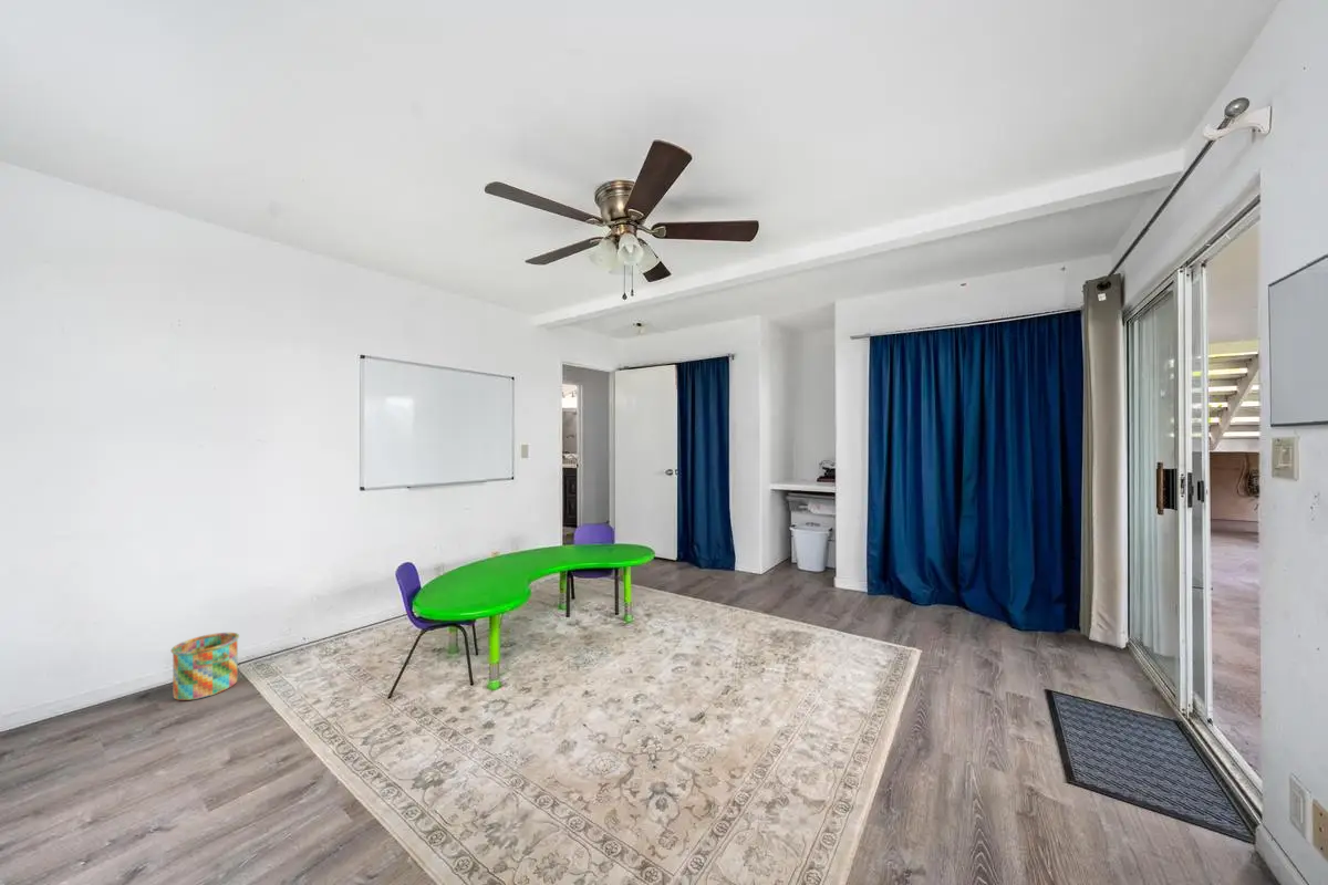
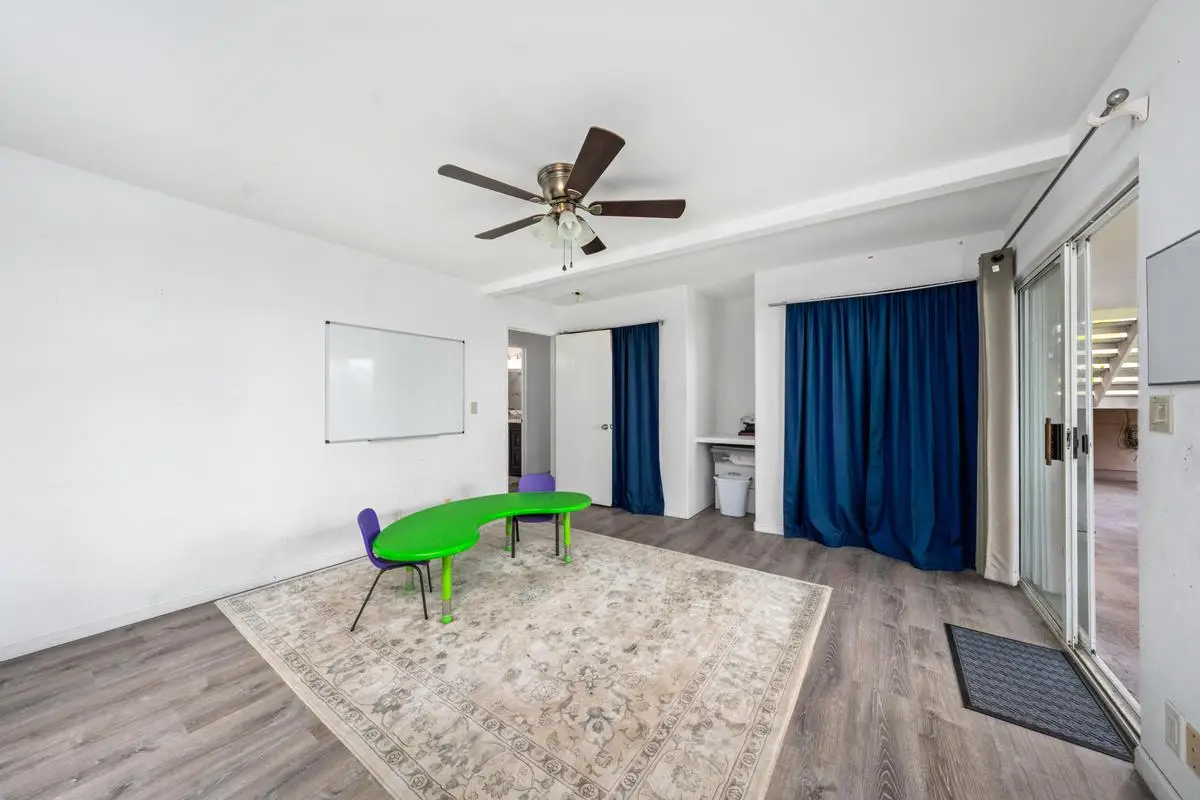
- bucket [170,632,240,701]
